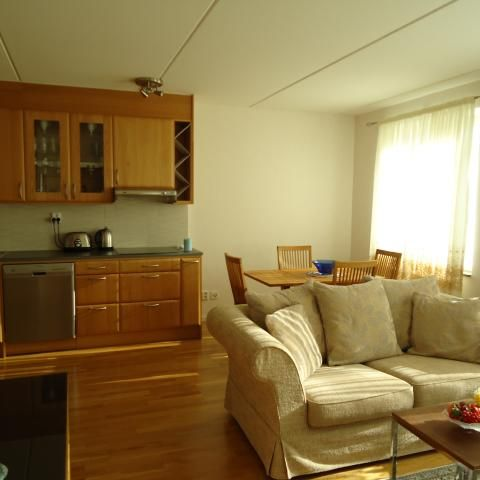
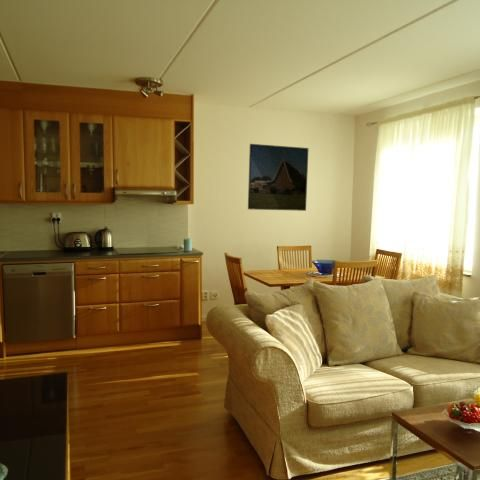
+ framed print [247,143,309,212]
